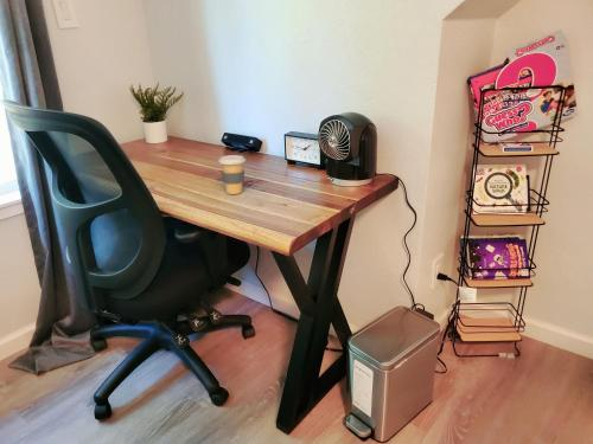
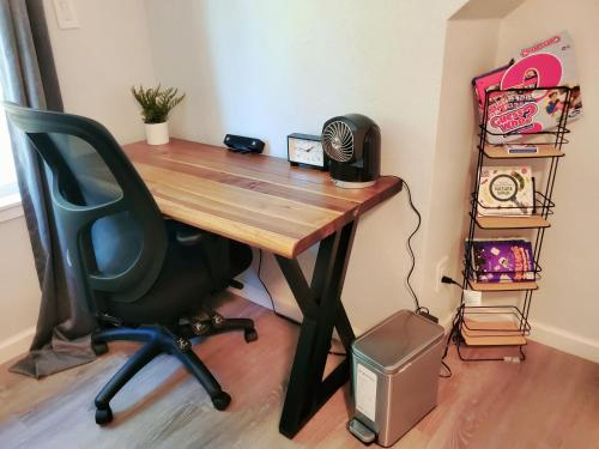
- coffee cup [217,154,247,195]
